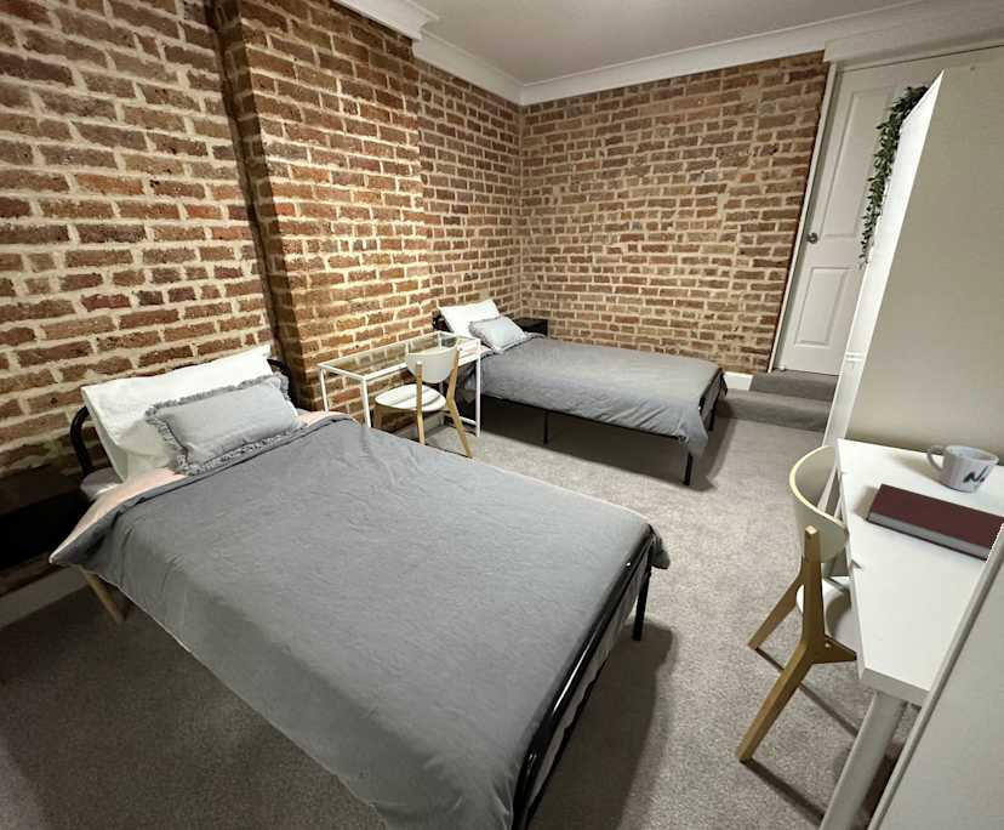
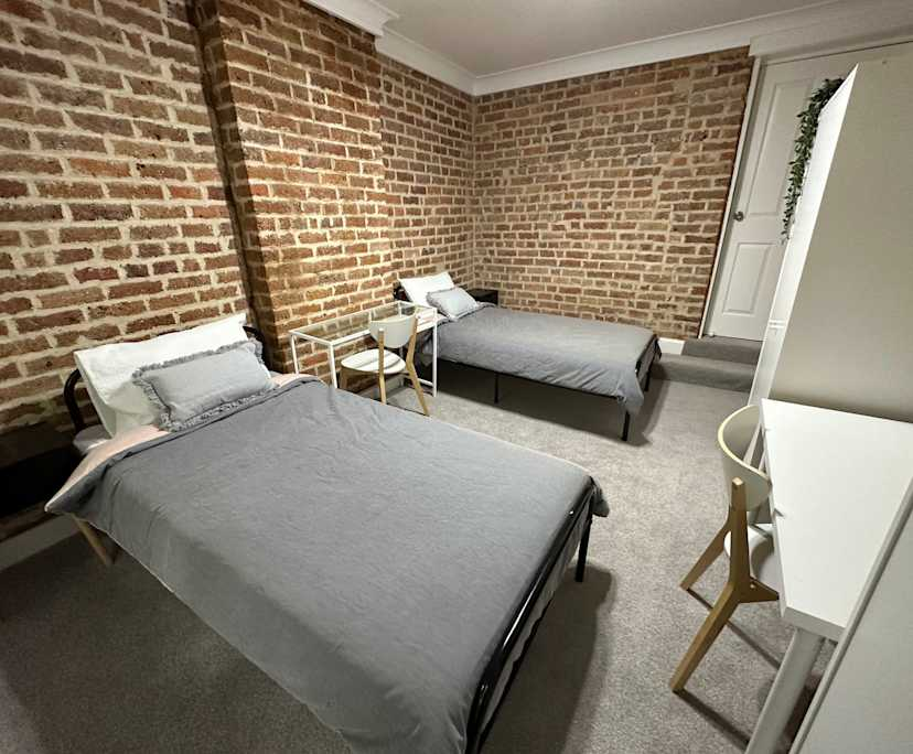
- mug [925,444,999,493]
- notebook [865,482,1004,562]
